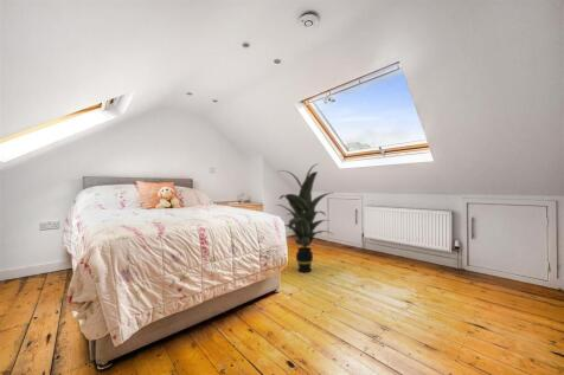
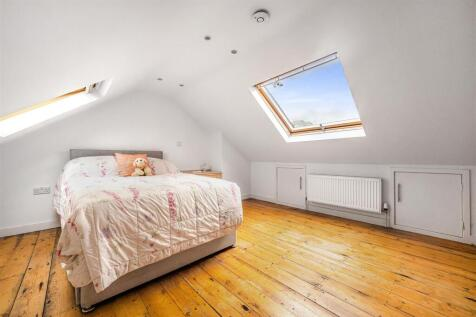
- indoor plant [276,163,335,273]
